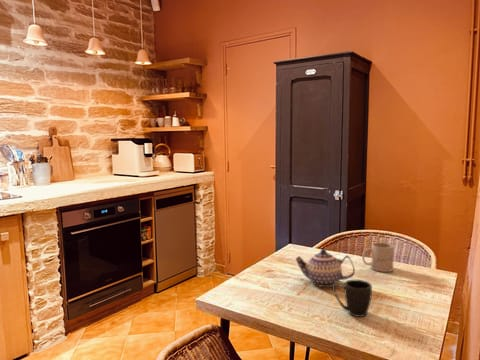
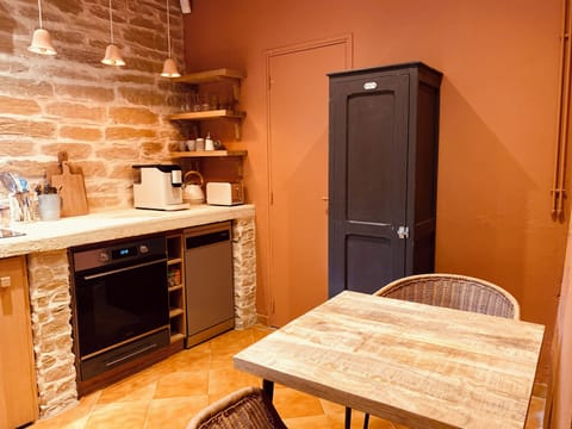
- mug [331,279,373,318]
- mug [361,241,395,273]
- teapot [295,248,356,288]
